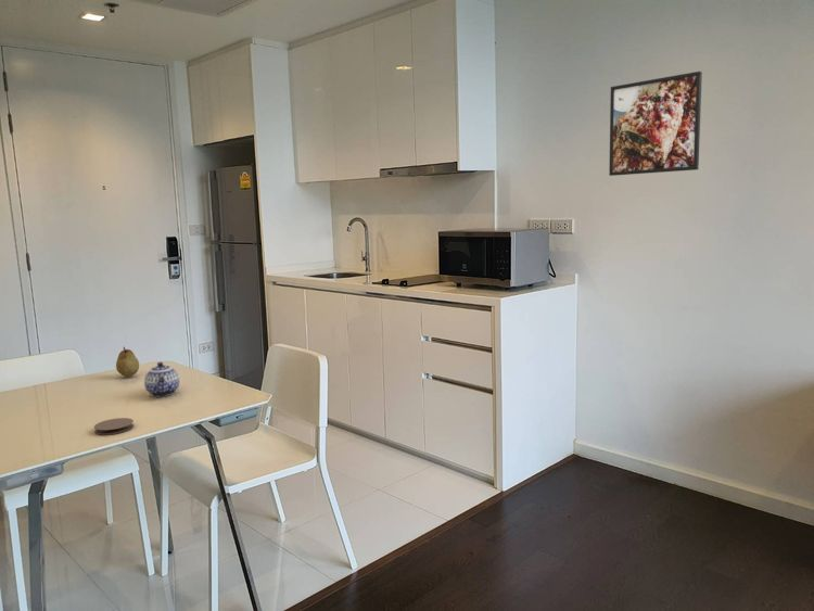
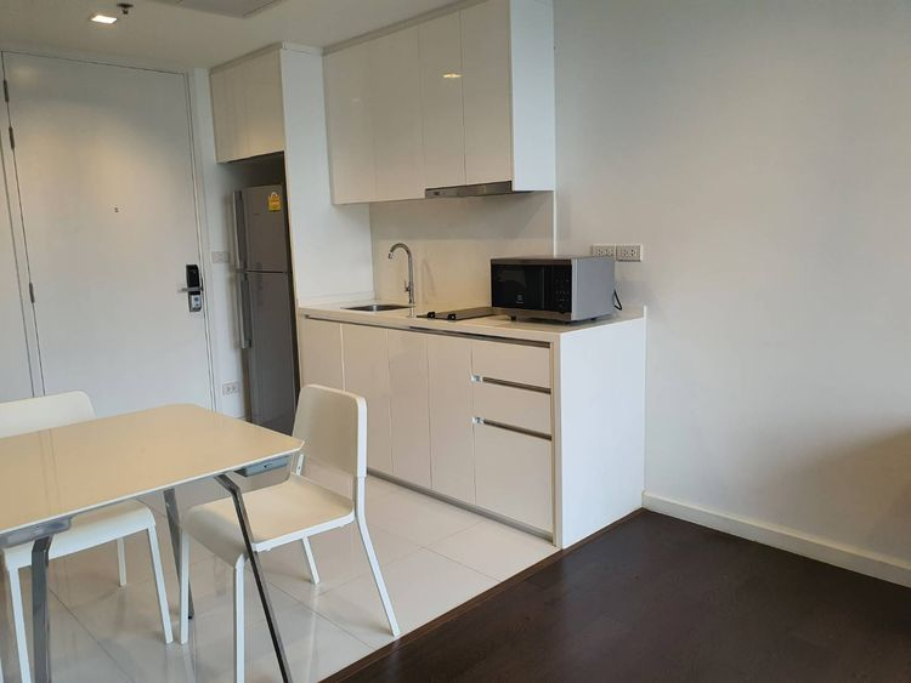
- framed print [608,71,703,177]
- coaster [93,417,135,436]
- teapot [143,361,180,398]
- fruit [115,346,140,378]
